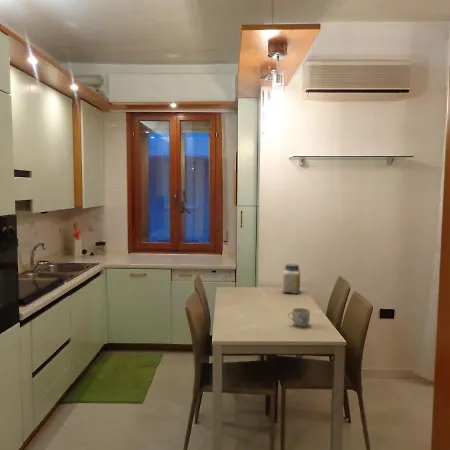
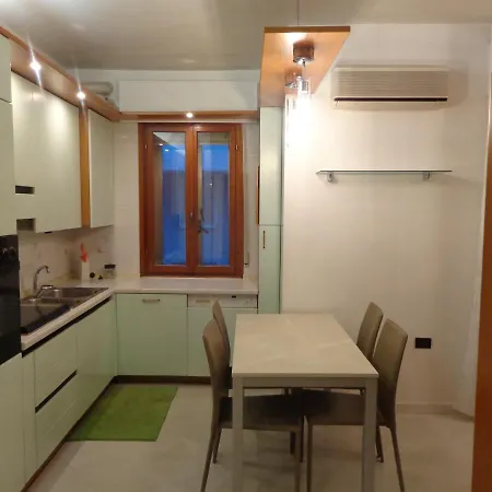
- mug [287,307,311,327]
- jar [282,263,301,295]
